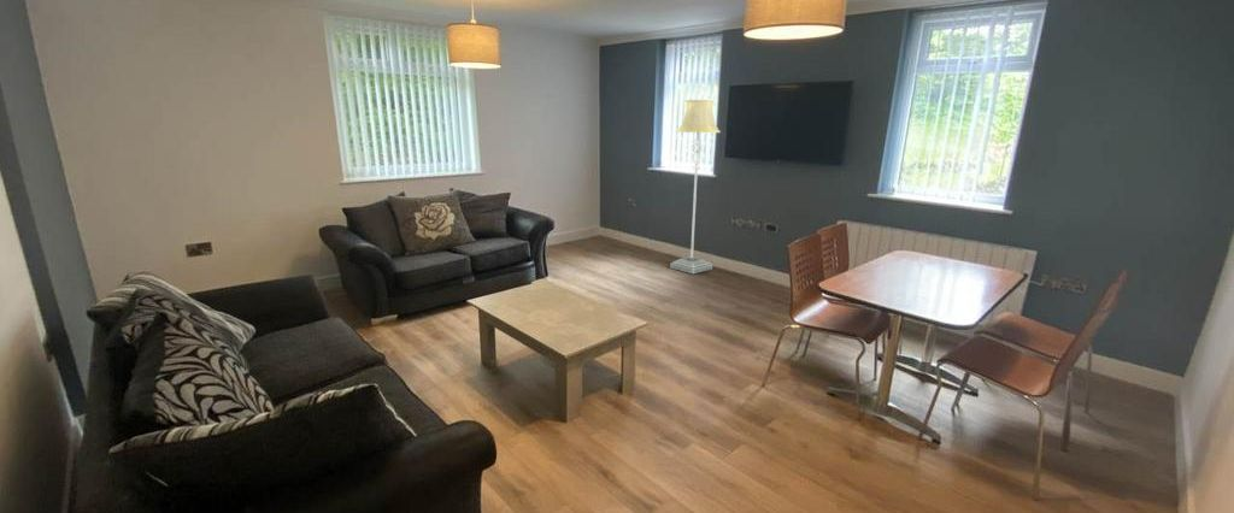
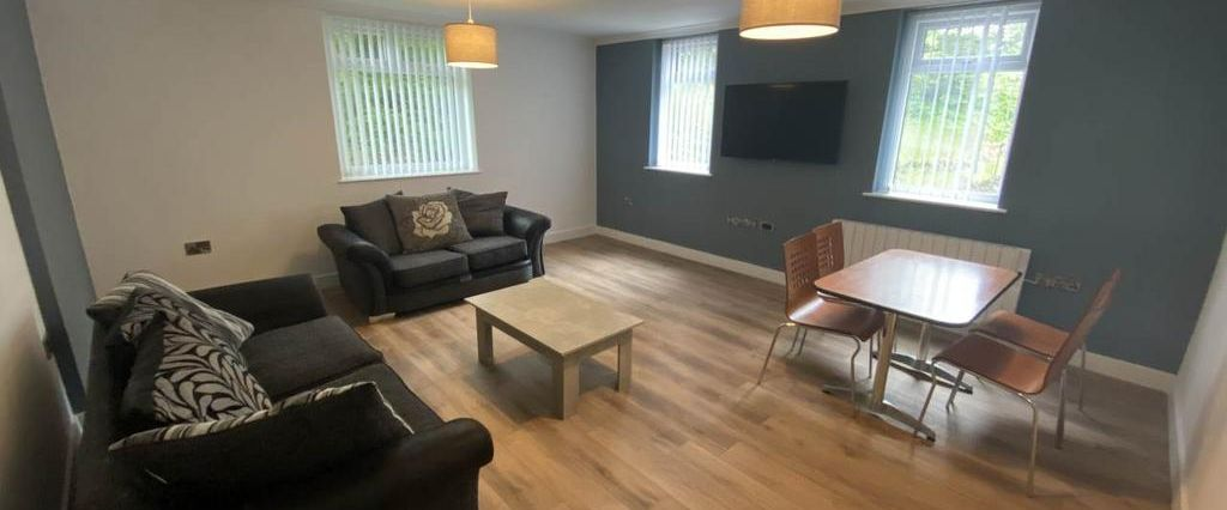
- floor lamp [670,99,722,275]
